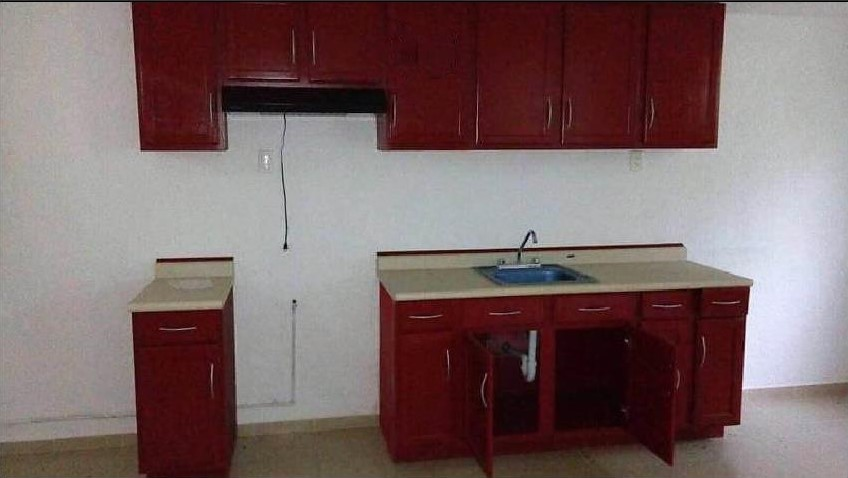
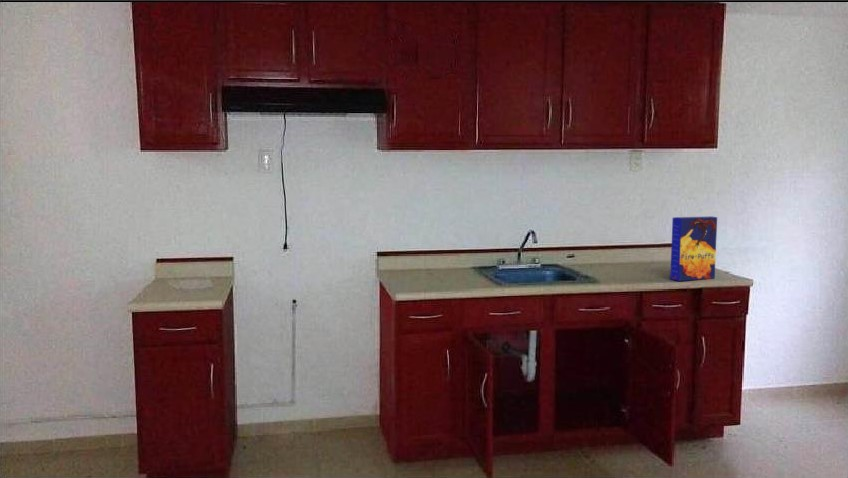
+ cereal box [669,215,718,282]
